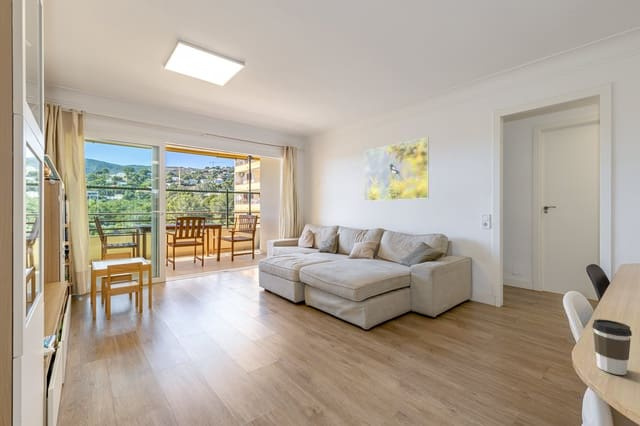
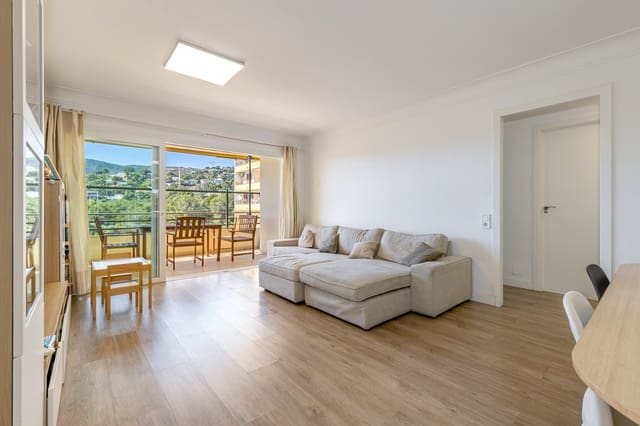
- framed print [363,136,430,202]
- coffee cup [591,318,633,376]
